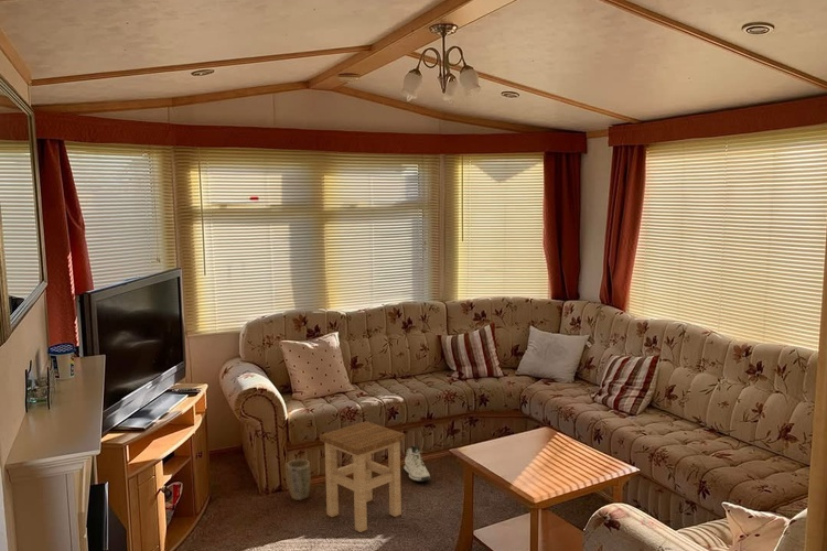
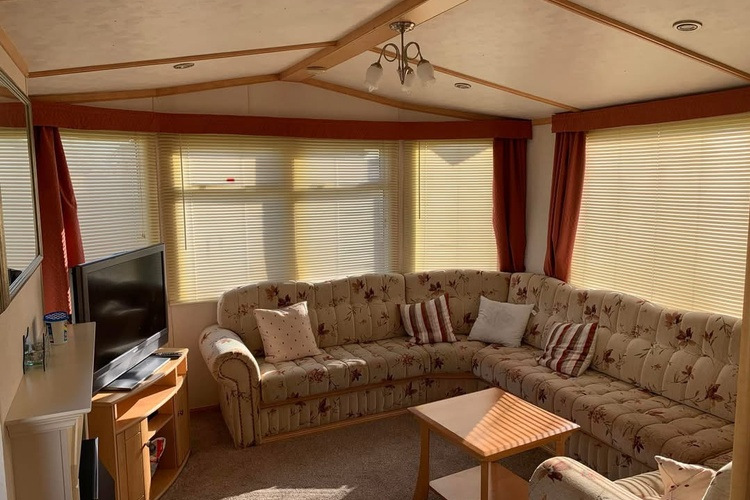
- plant pot [286,458,312,501]
- sneaker [402,445,431,483]
- stool [319,420,406,533]
